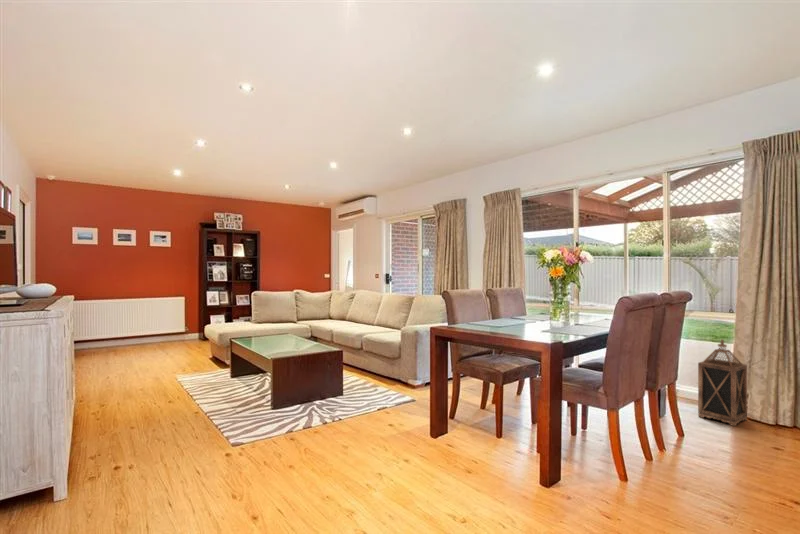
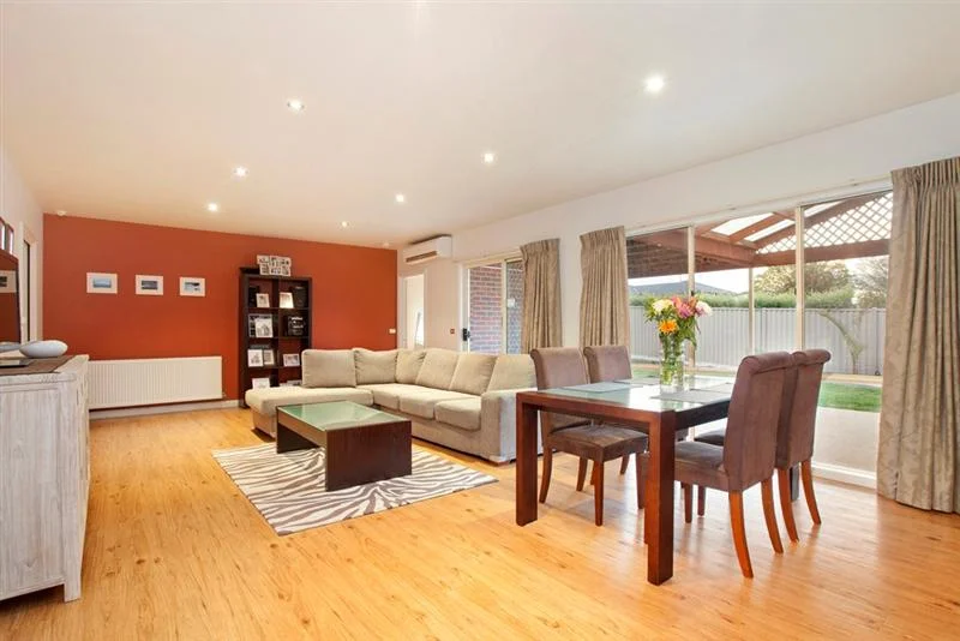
- lantern [697,338,748,427]
